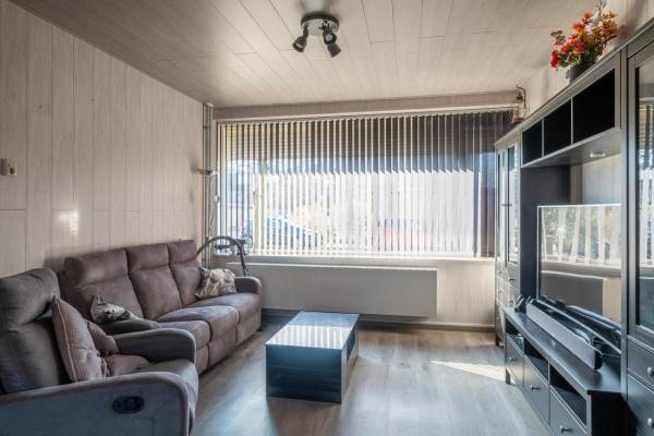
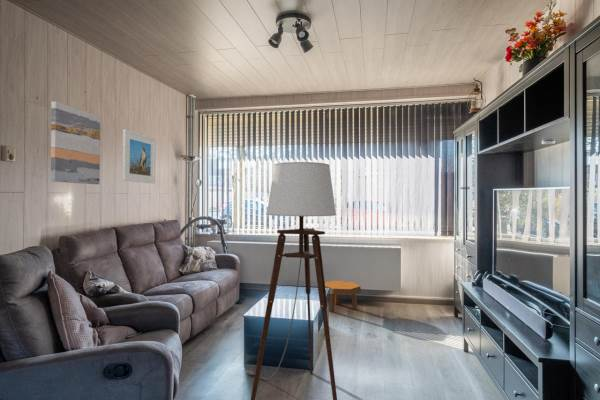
+ footstool [325,280,362,313]
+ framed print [122,128,156,185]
+ wall art [50,100,101,185]
+ floor lamp [245,161,338,400]
